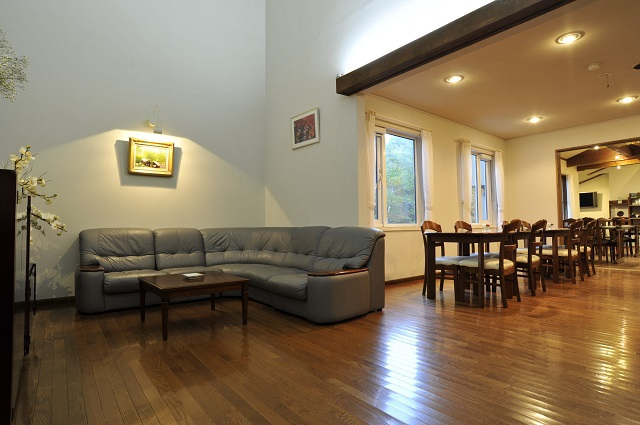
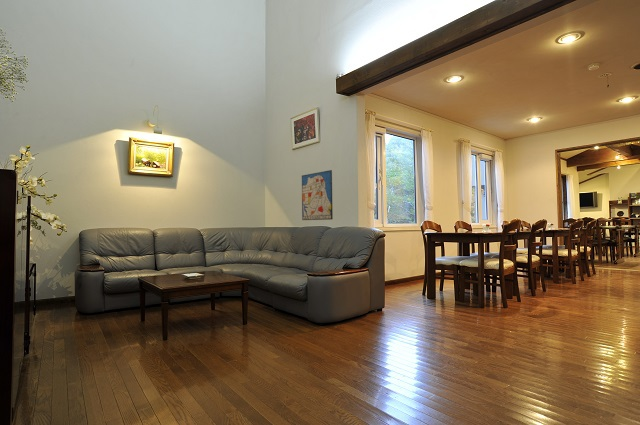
+ wall art [301,169,334,221]
